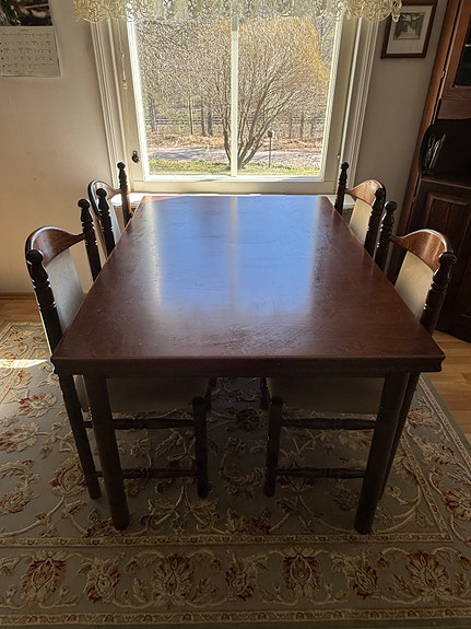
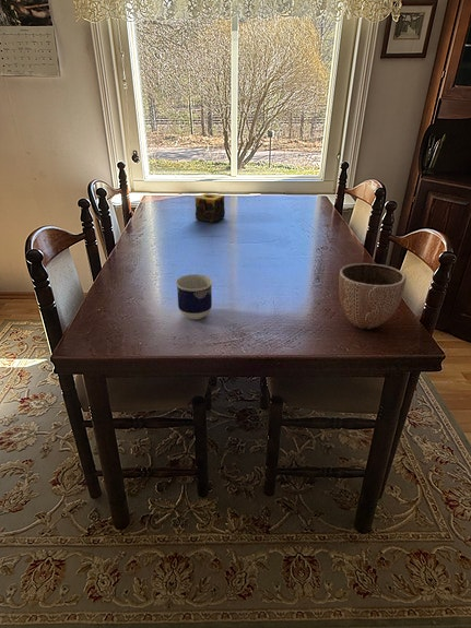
+ cup [175,273,213,320]
+ decorative bowl [338,262,408,331]
+ candle [195,192,226,224]
